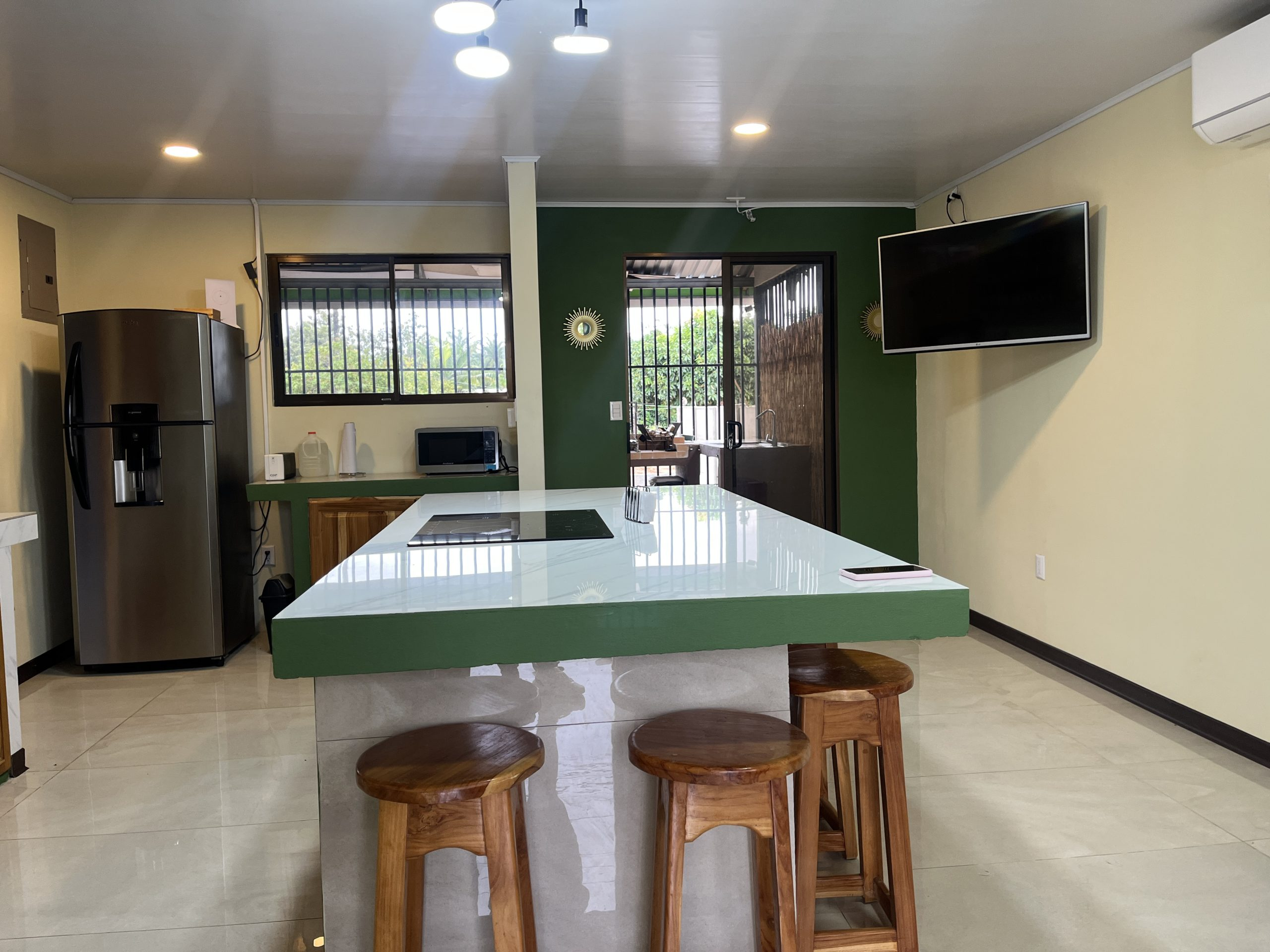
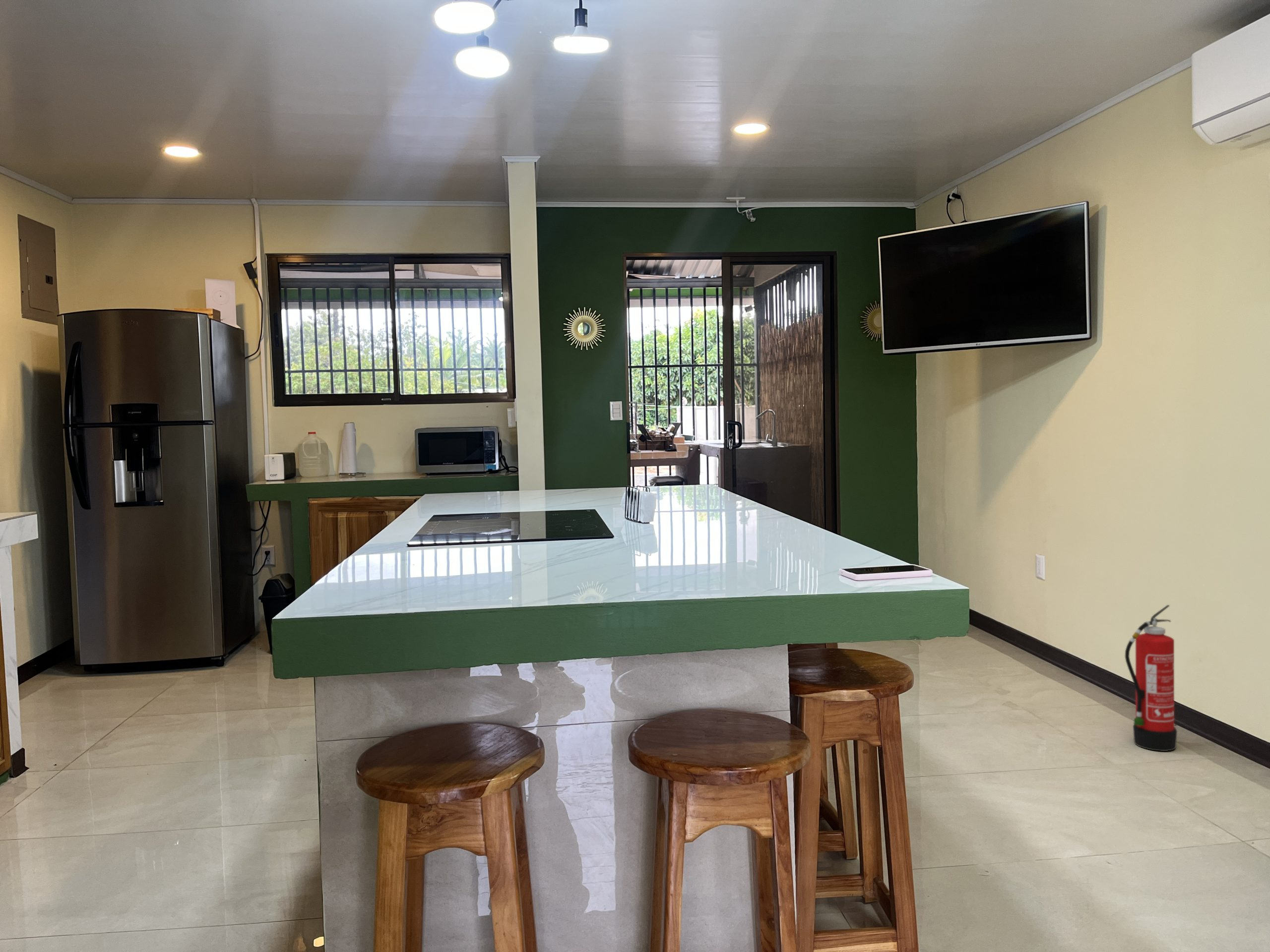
+ fire extinguisher [1125,604,1178,752]
